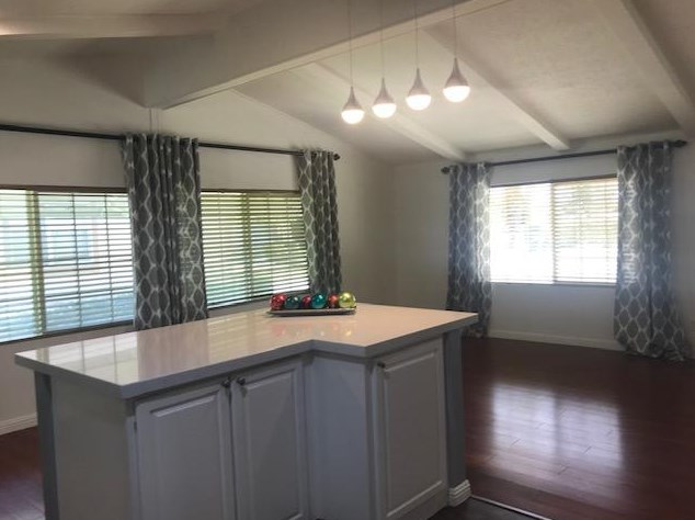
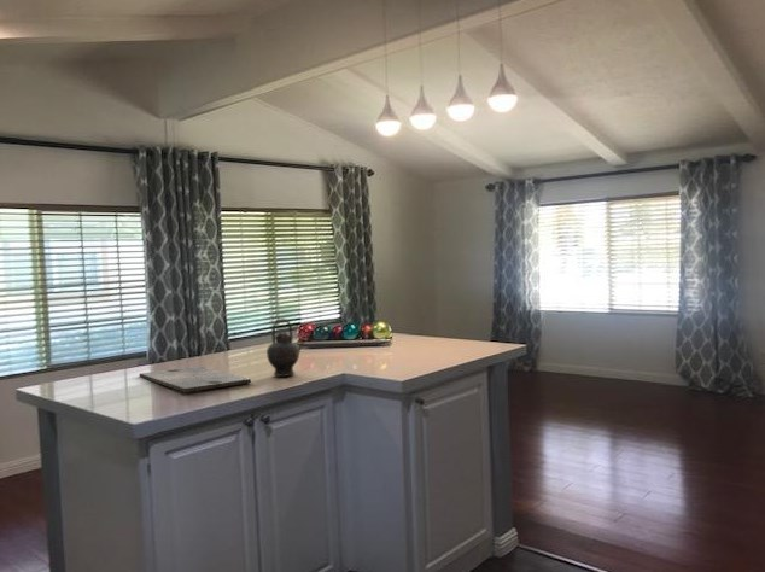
+ cutting board [139,366,252,393]
+ teapot [265,317,306,378]
